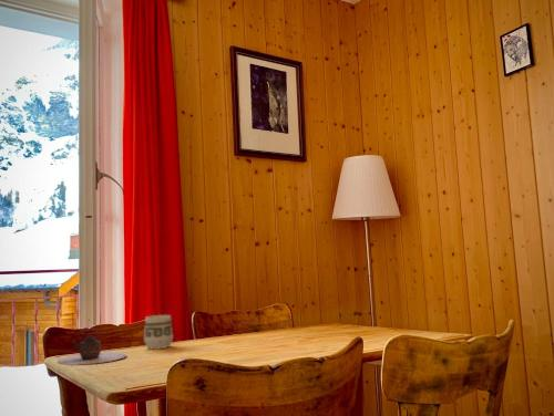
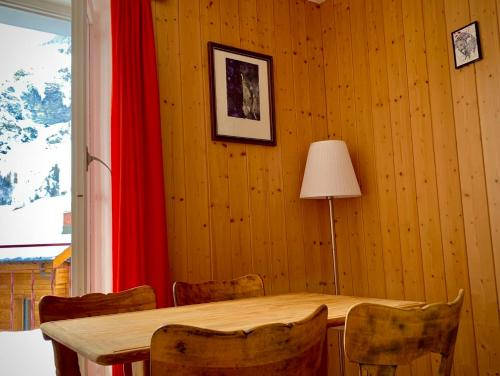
- cup [143,314,174,351]
- teapot [57,327,127,366]
